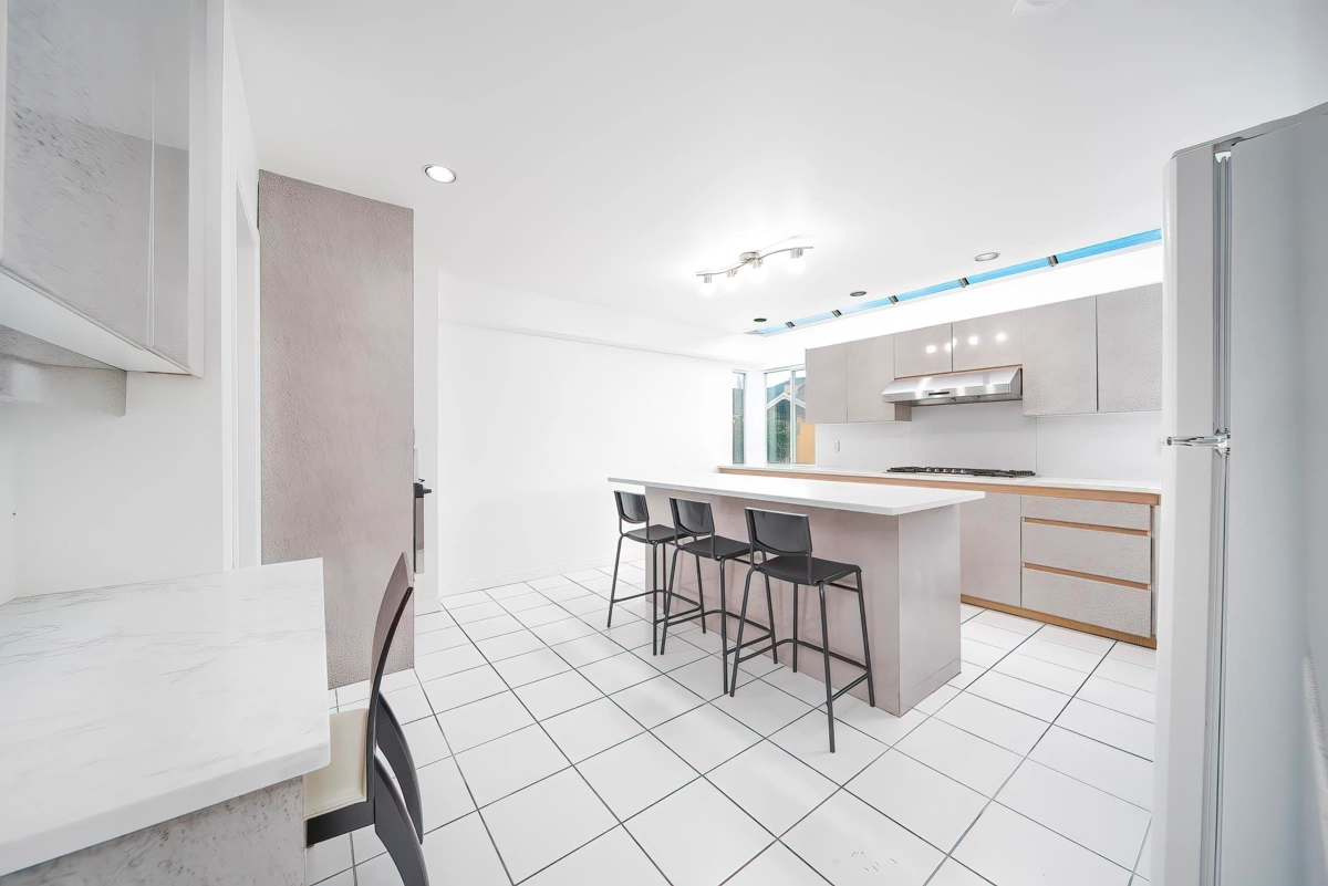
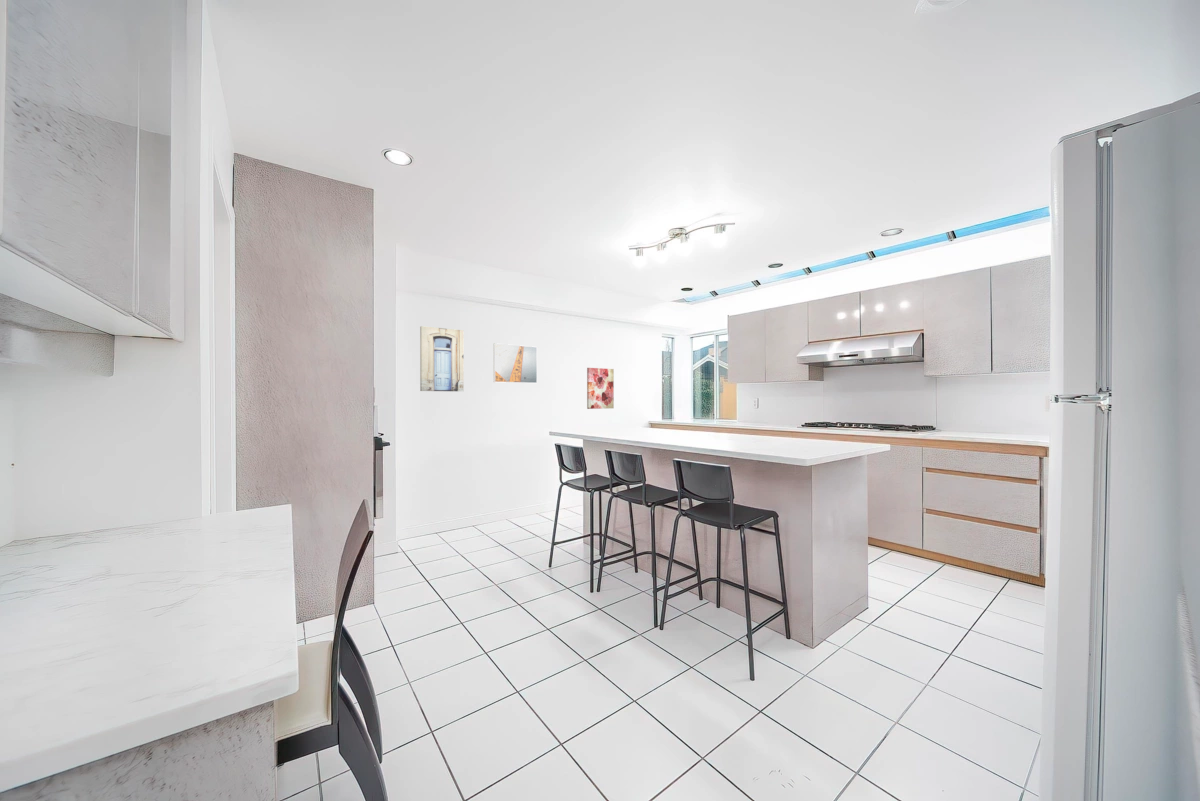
+ wall art [419,325,465,392]
+ wall art [586,367,615,410]
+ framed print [493,342,538,384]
